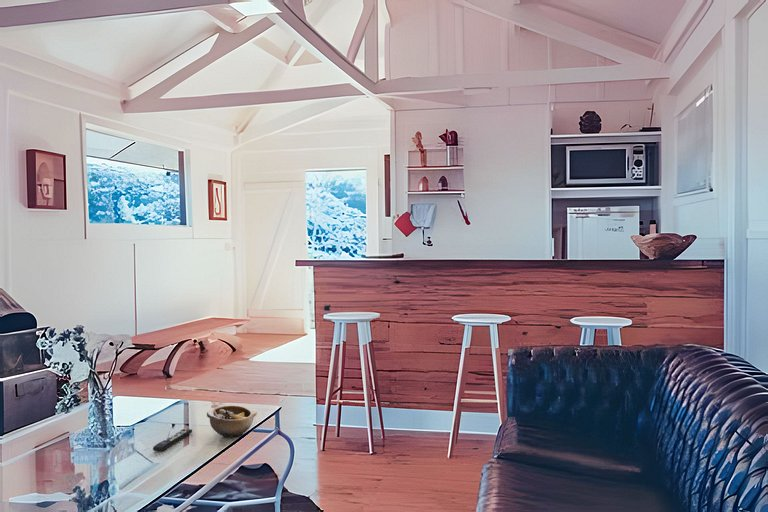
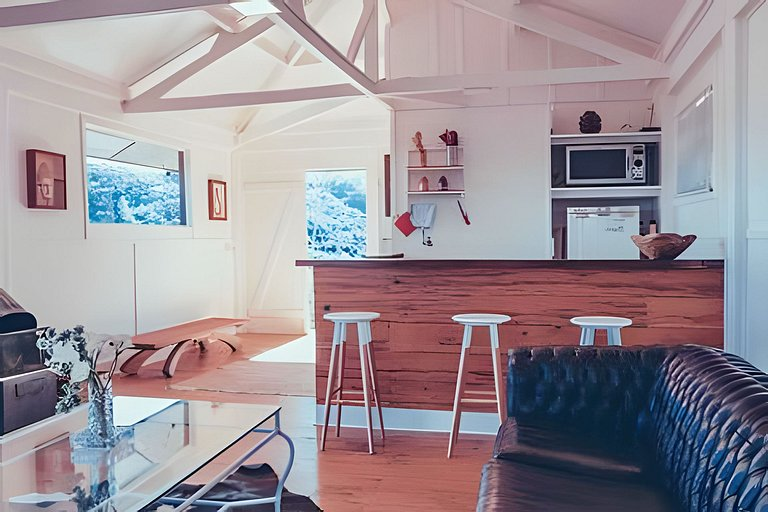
- bowl [206,404,258,439]
- remote control [152,428,193,452]
